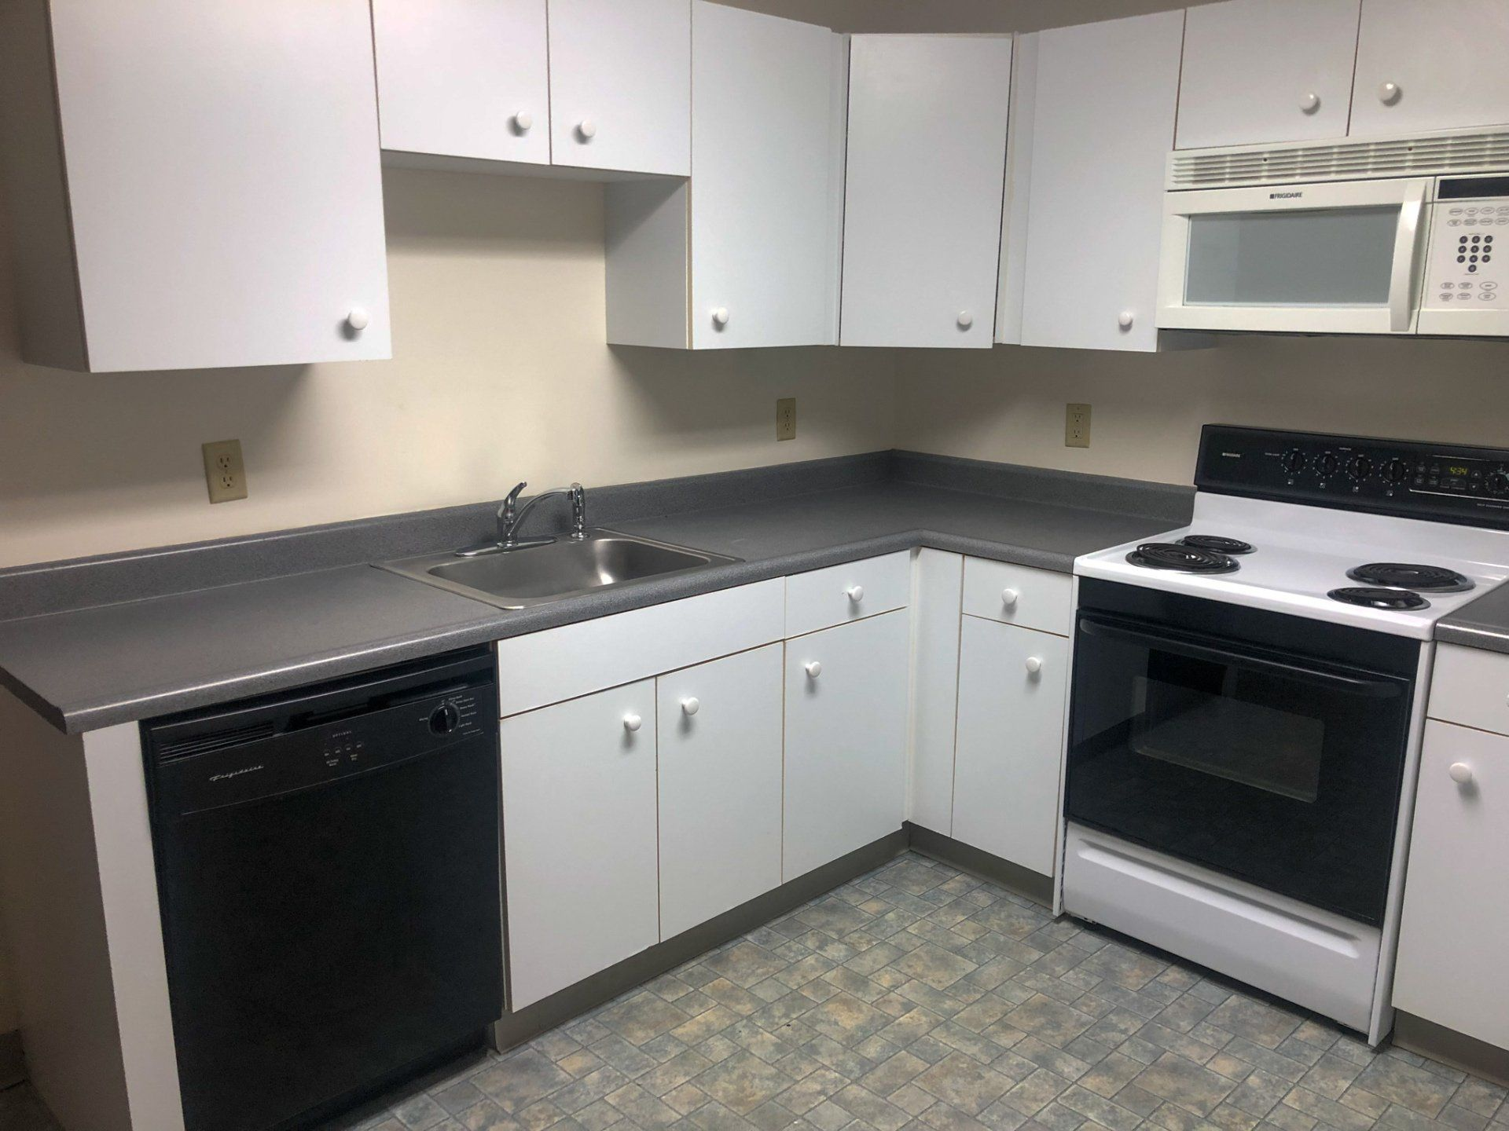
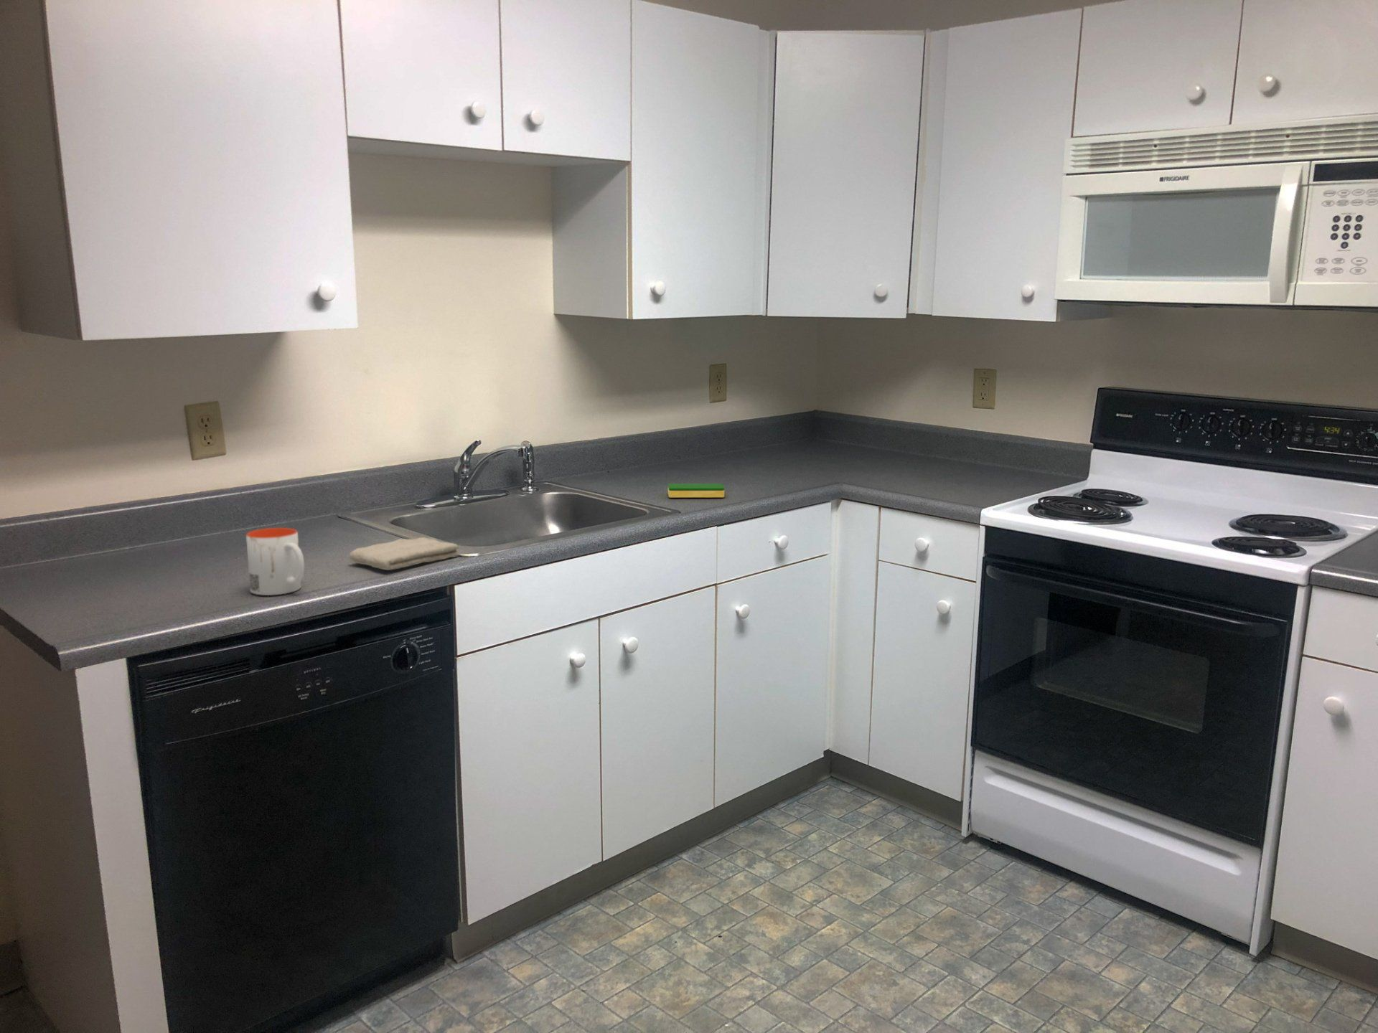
+ mug [245,527,305,596]
+ washcloth [348,537,459,571]
+ dish sponge [667,483,725,498]
